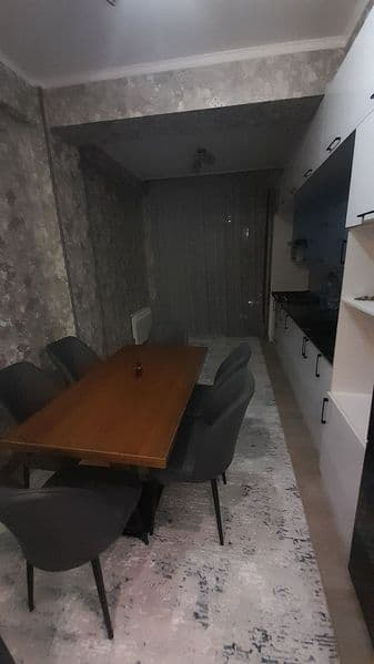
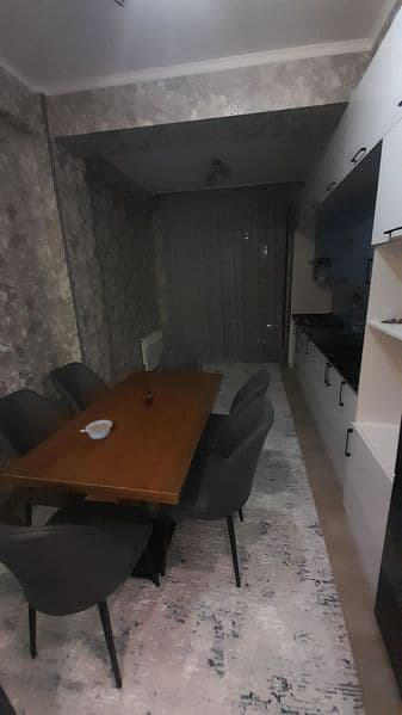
+ legume [80,419,113,440]
